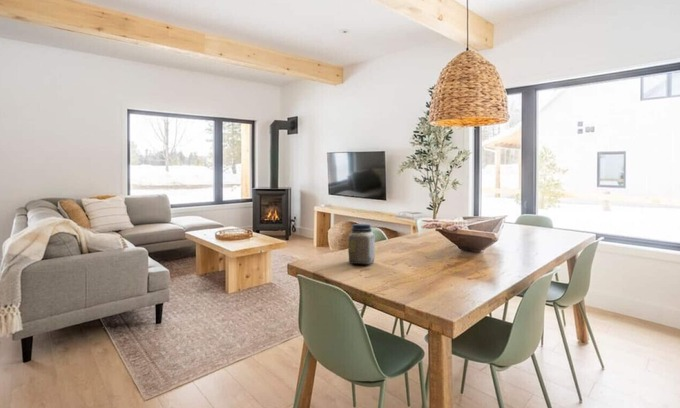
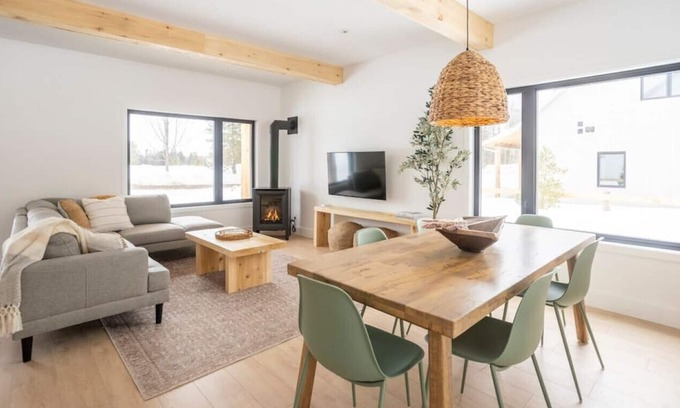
- jar [347,223,376,265]
